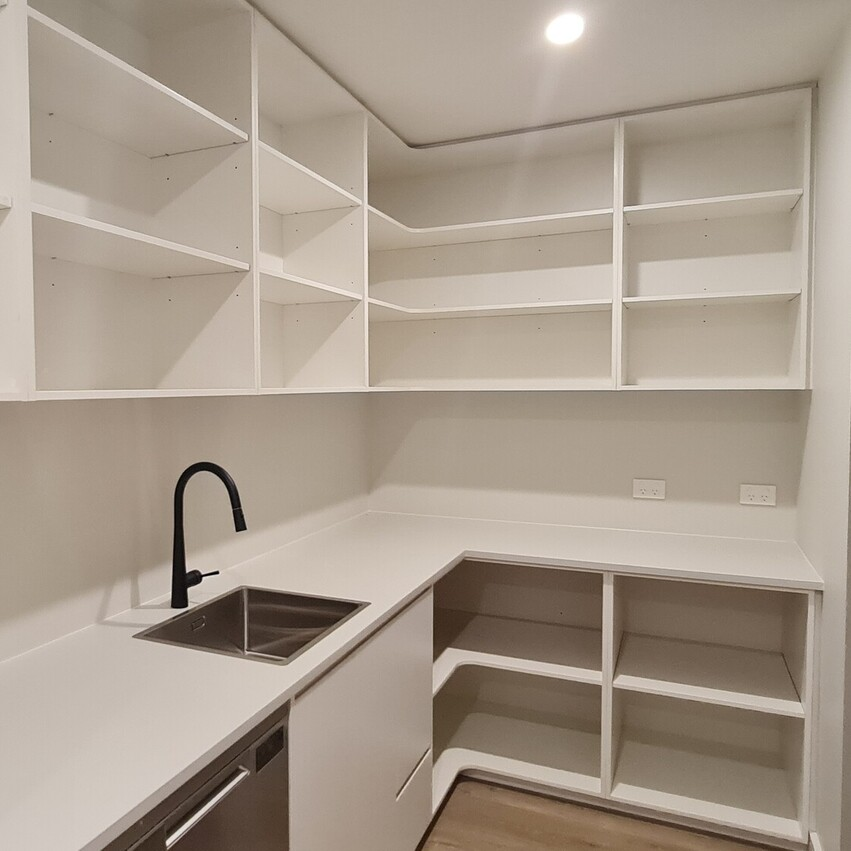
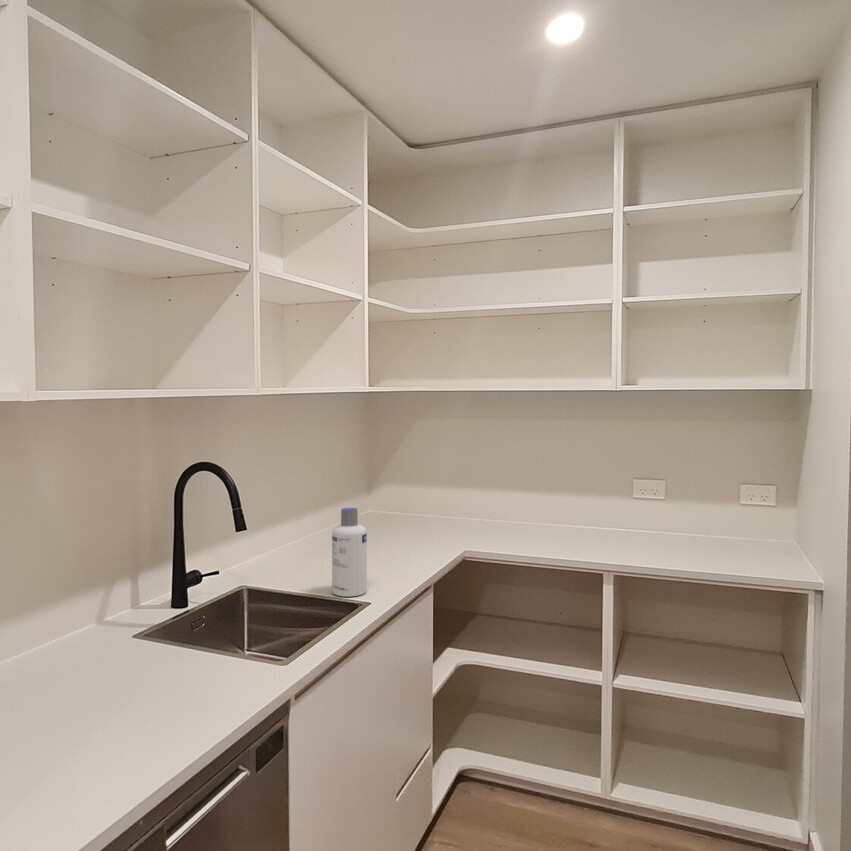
+ screw cap bottle [331,507,368,598]
